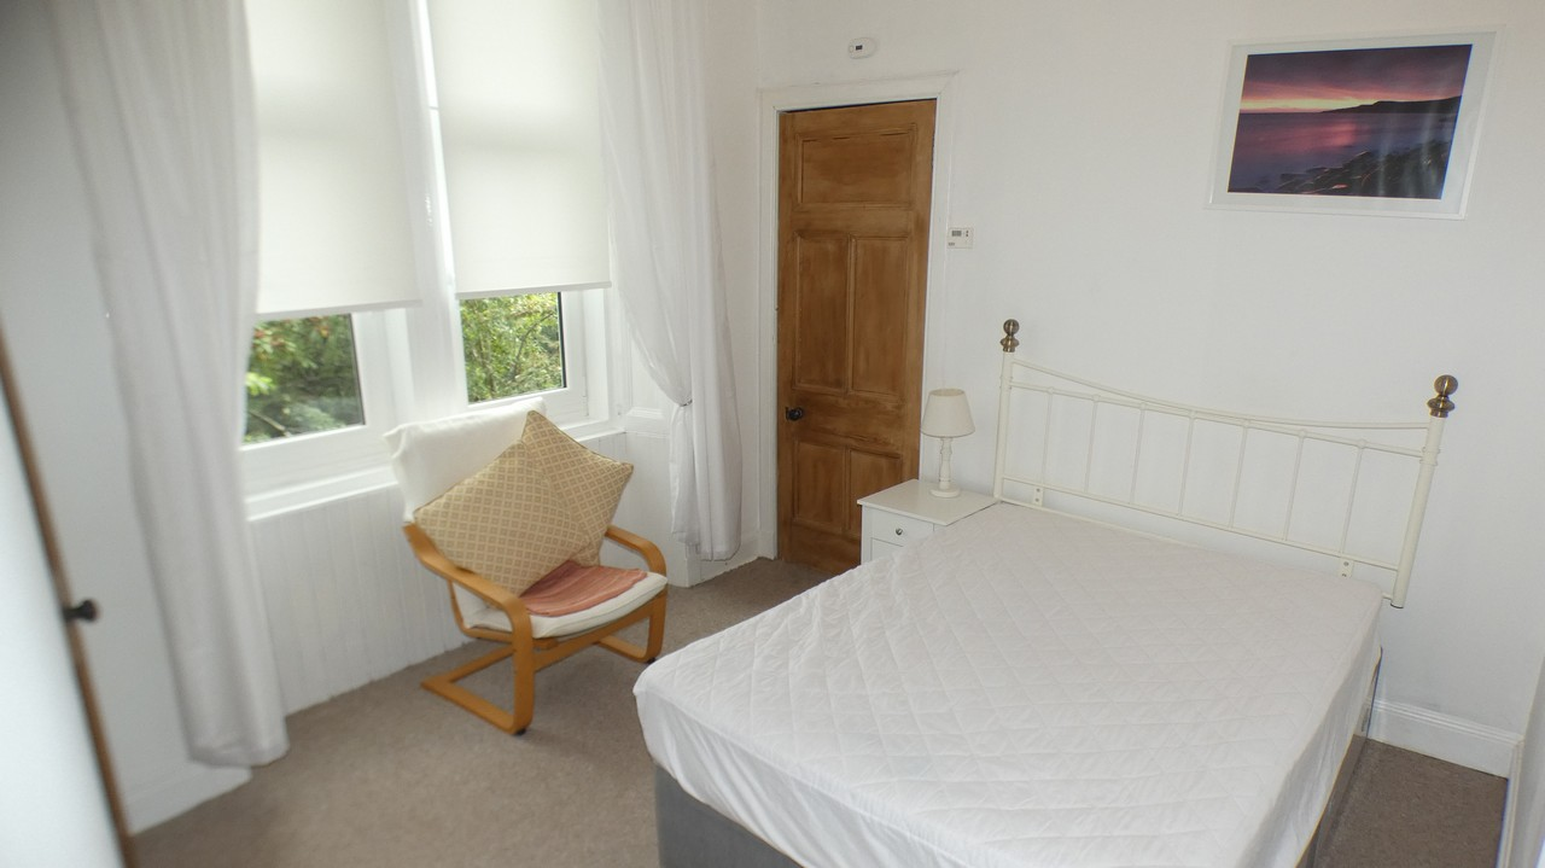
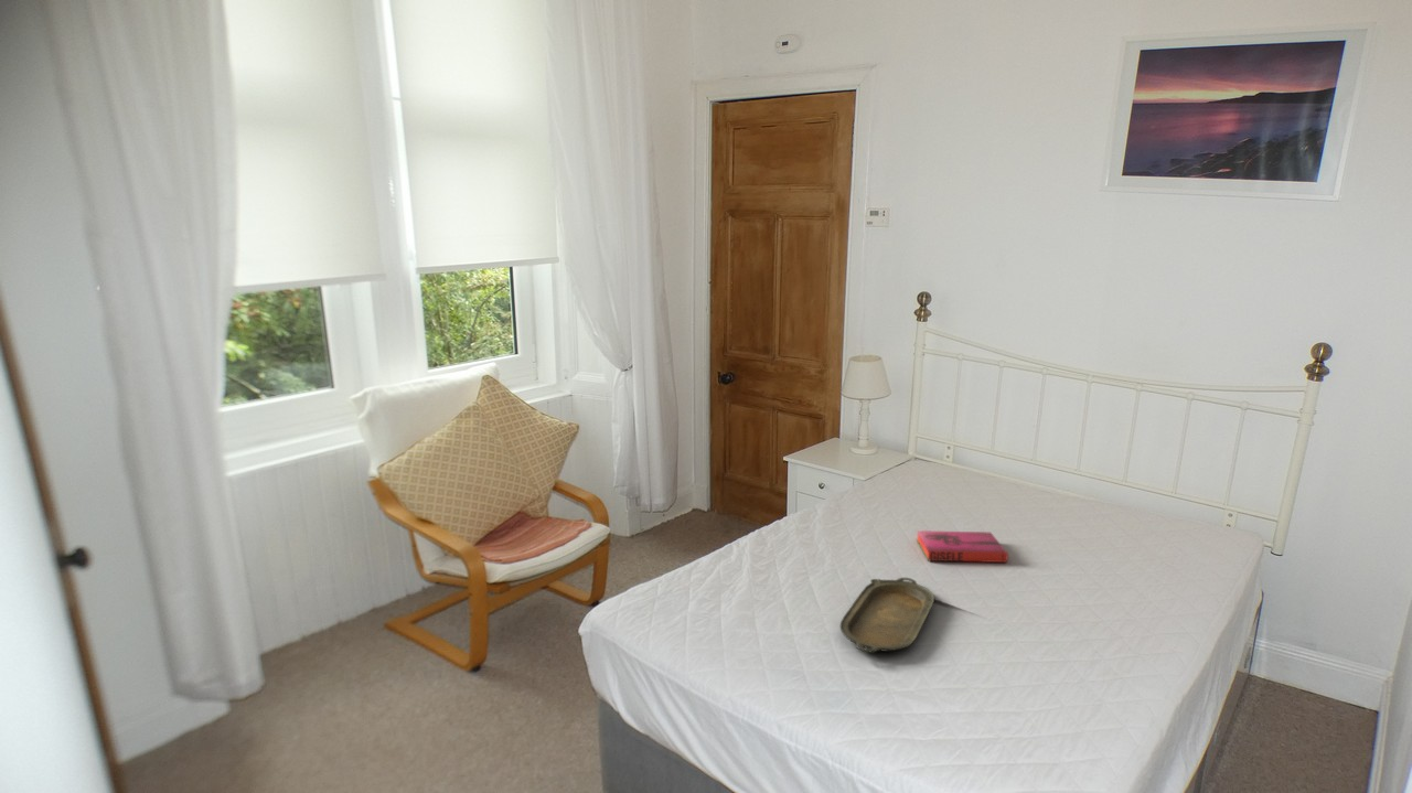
+ serving tray [838,577,935,653]
+ hardback book [916,529,1009,564]
